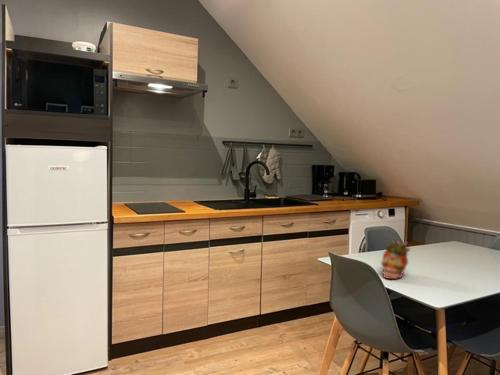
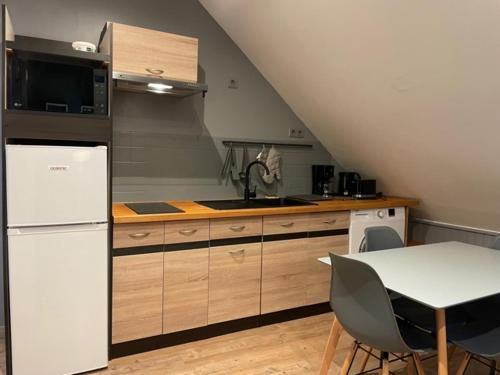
- succulent planter [380,238,412,280]
